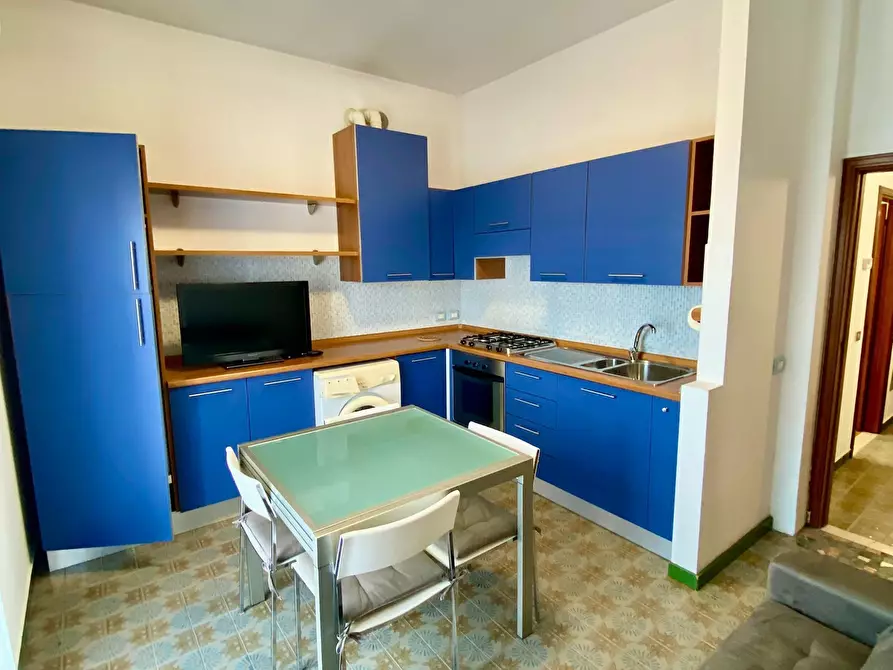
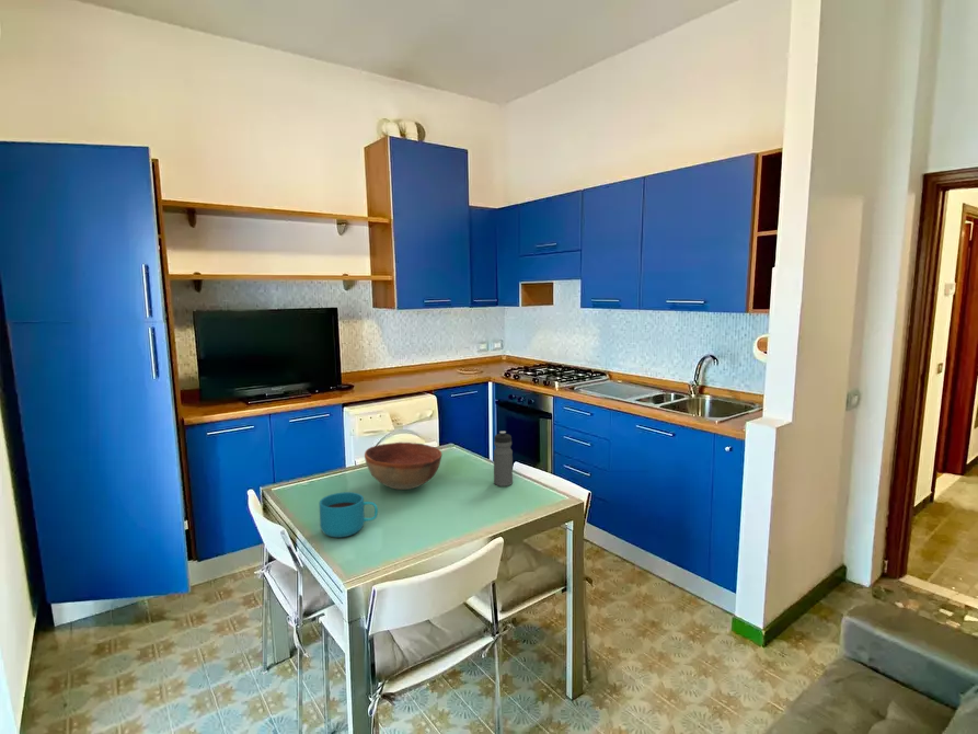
+ cup [319,491,379,538]
+ bowl [364,441,444,491]
+ water bottle [493,431,514,488]
